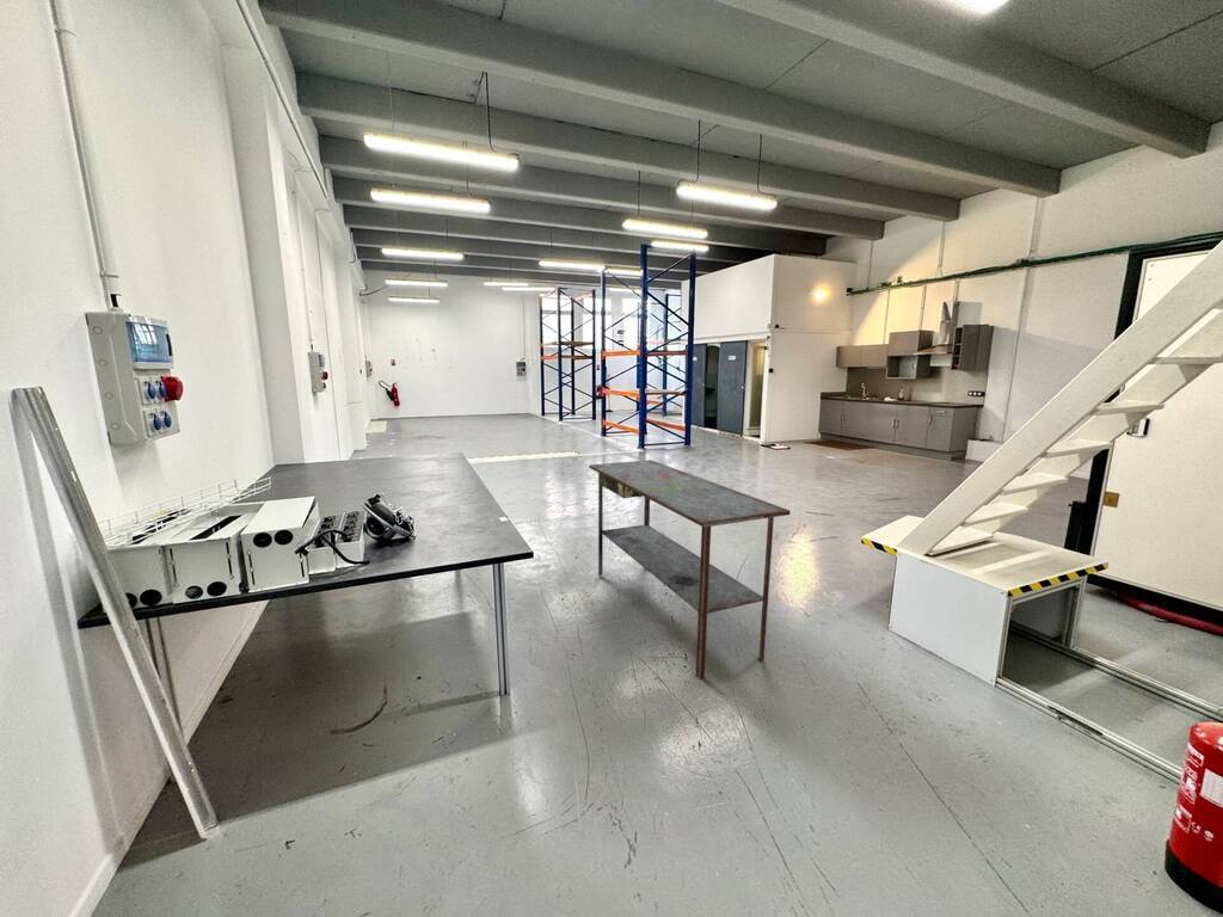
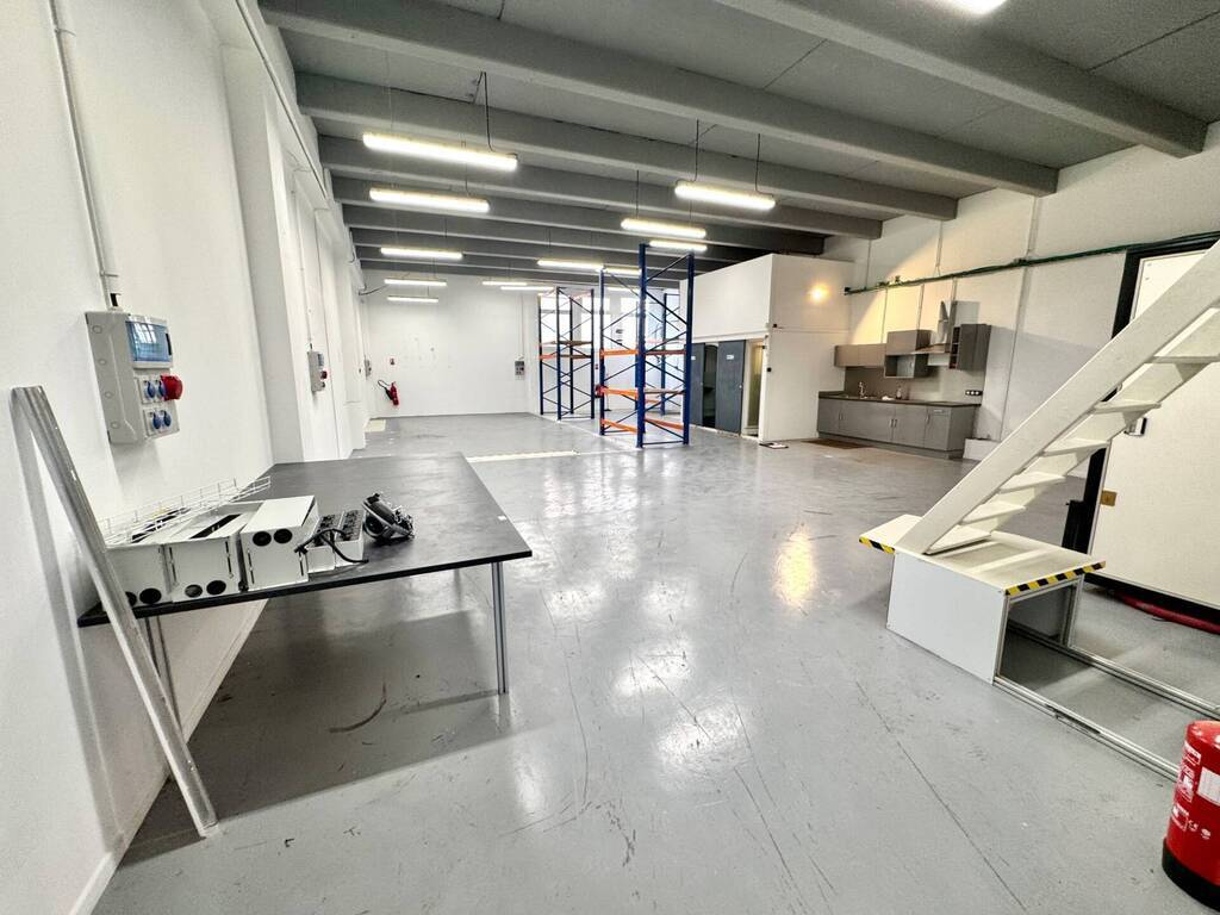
- work table [588,458,792,679]
